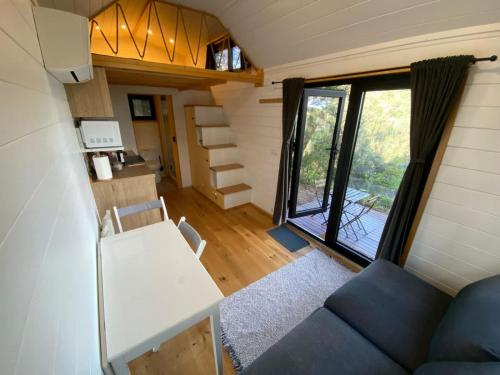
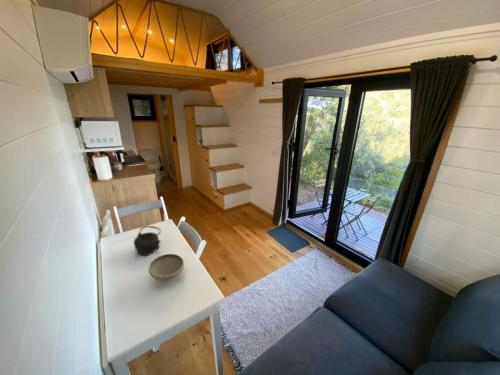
+ teapot [133,225,162,256]
+ bowl [148,253,185,281]
